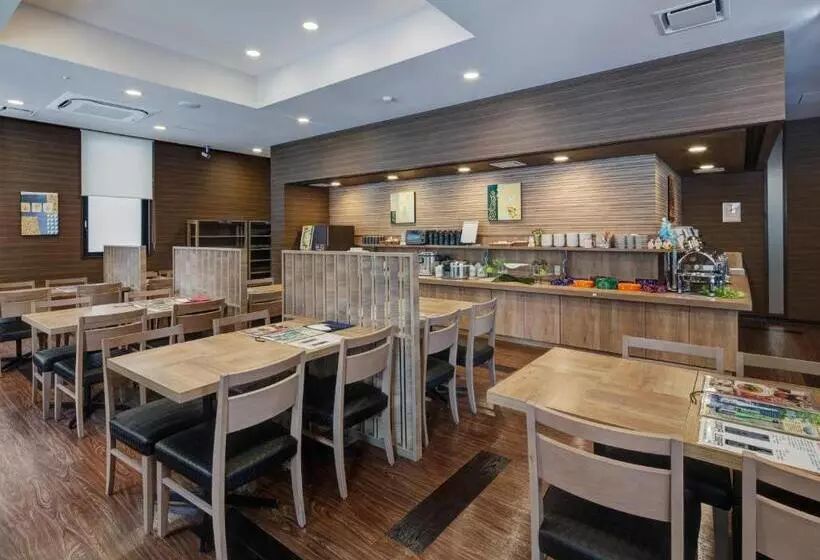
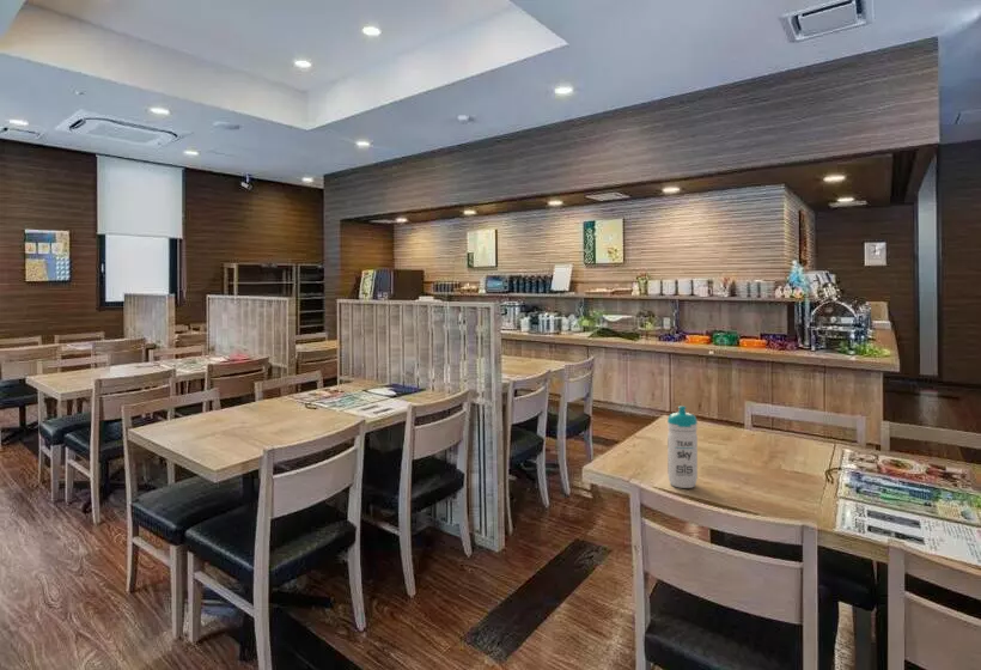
+ water bottle [666,404,699,489]
